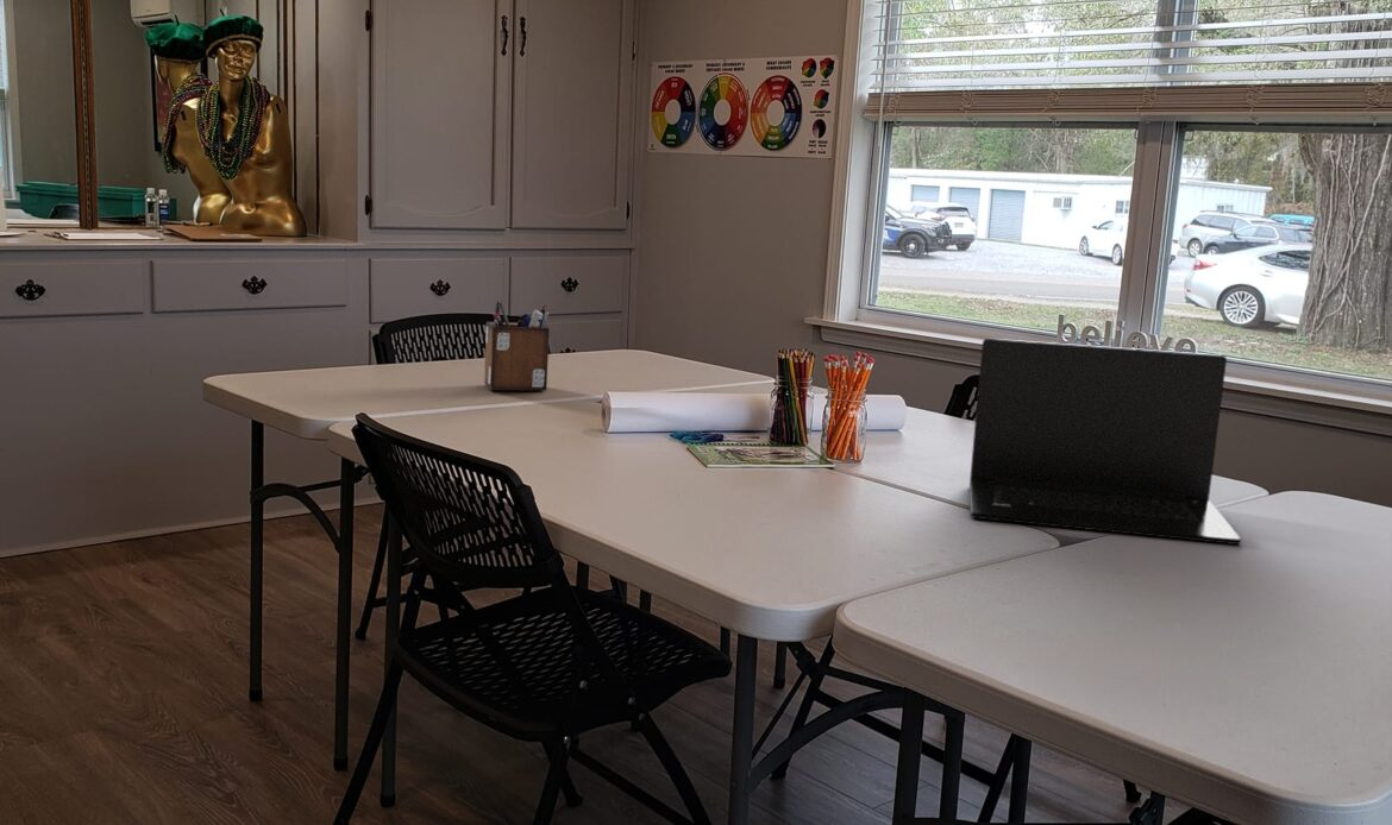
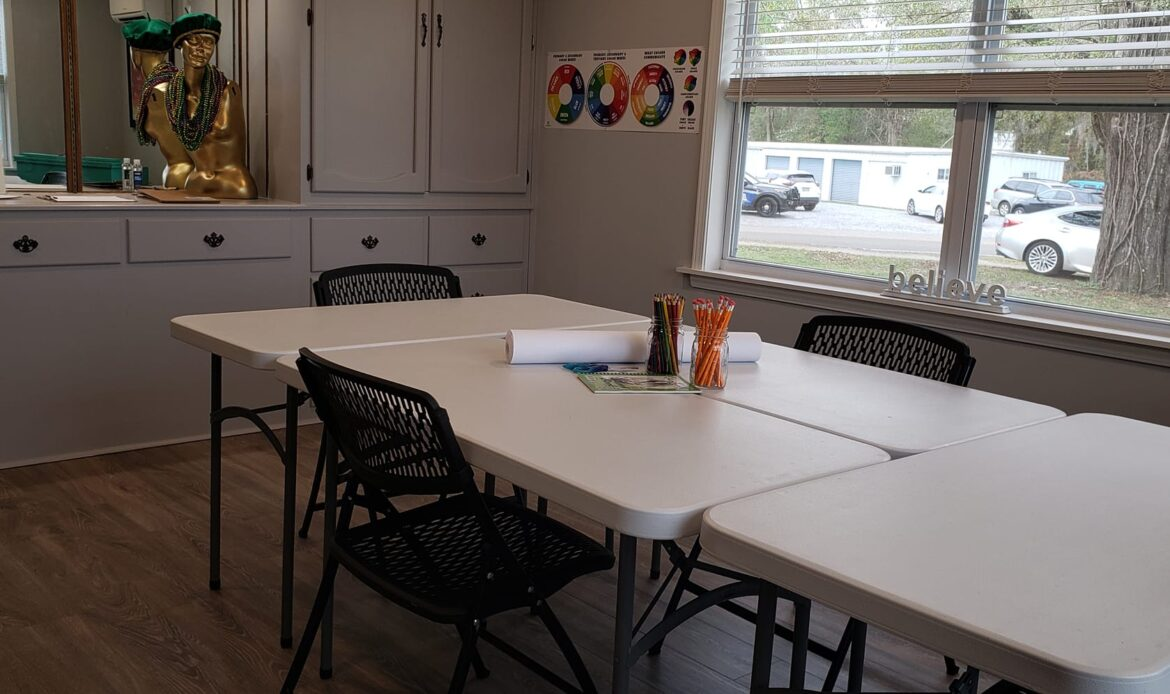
- desk organizer [483,300,551,391]
- laptop [968,338,1242,546]
